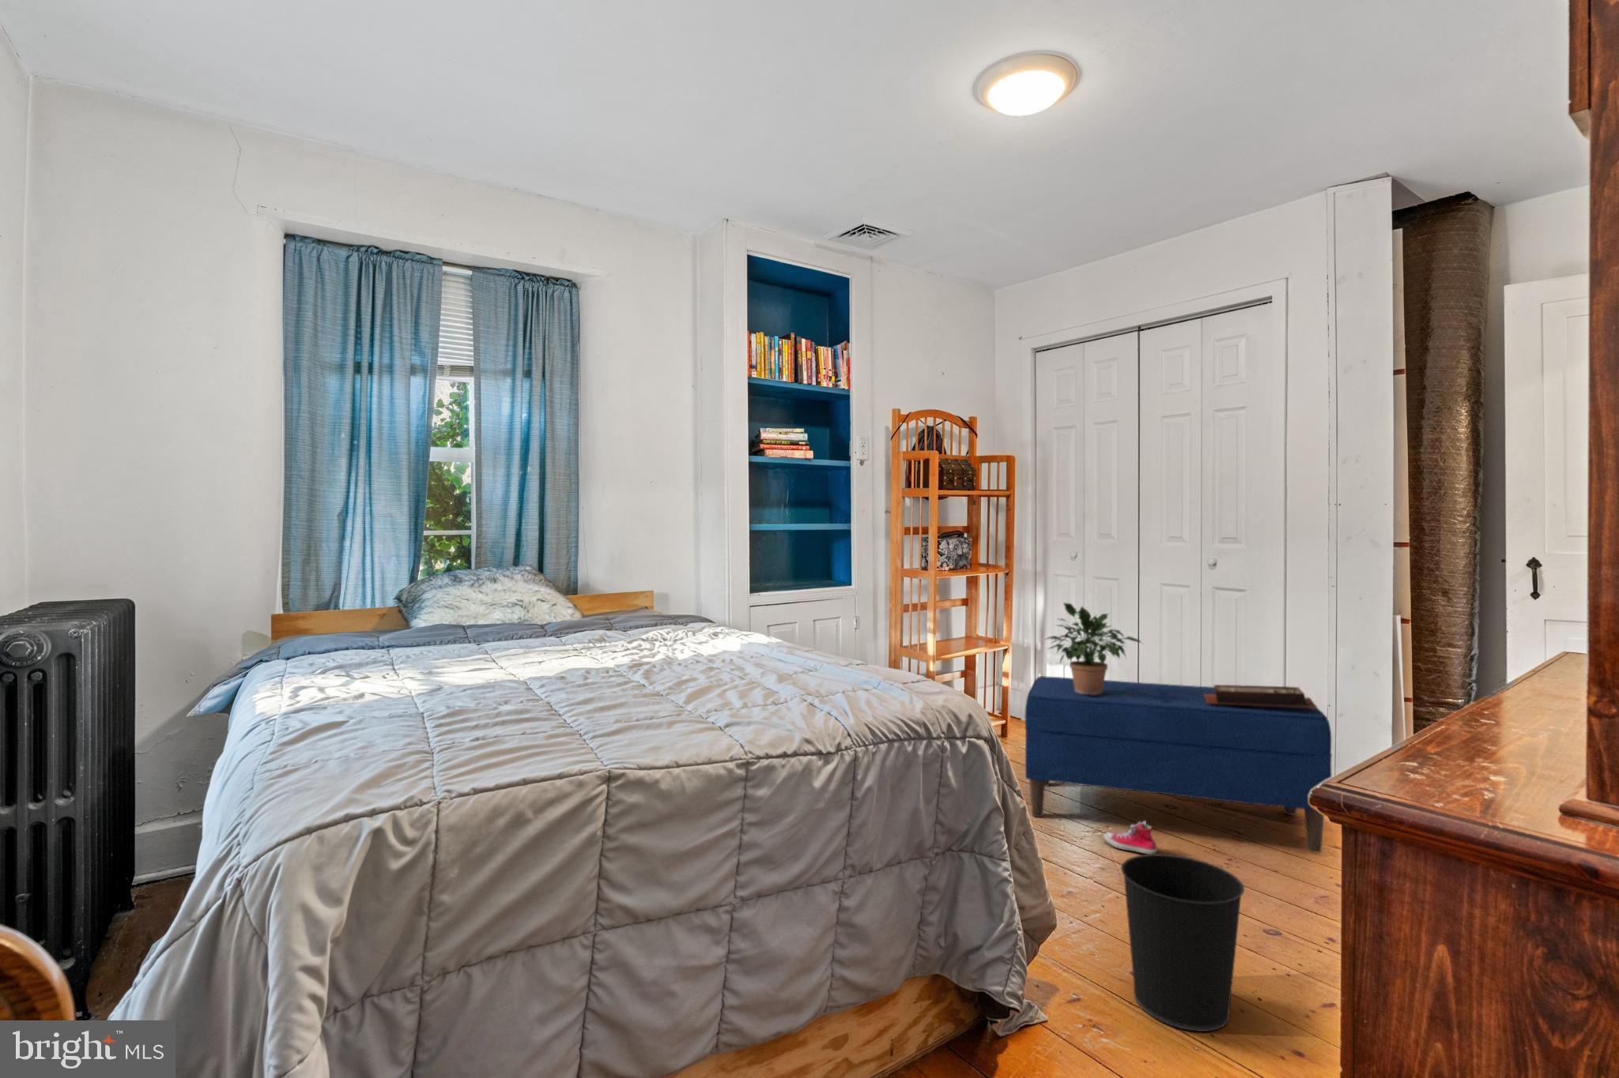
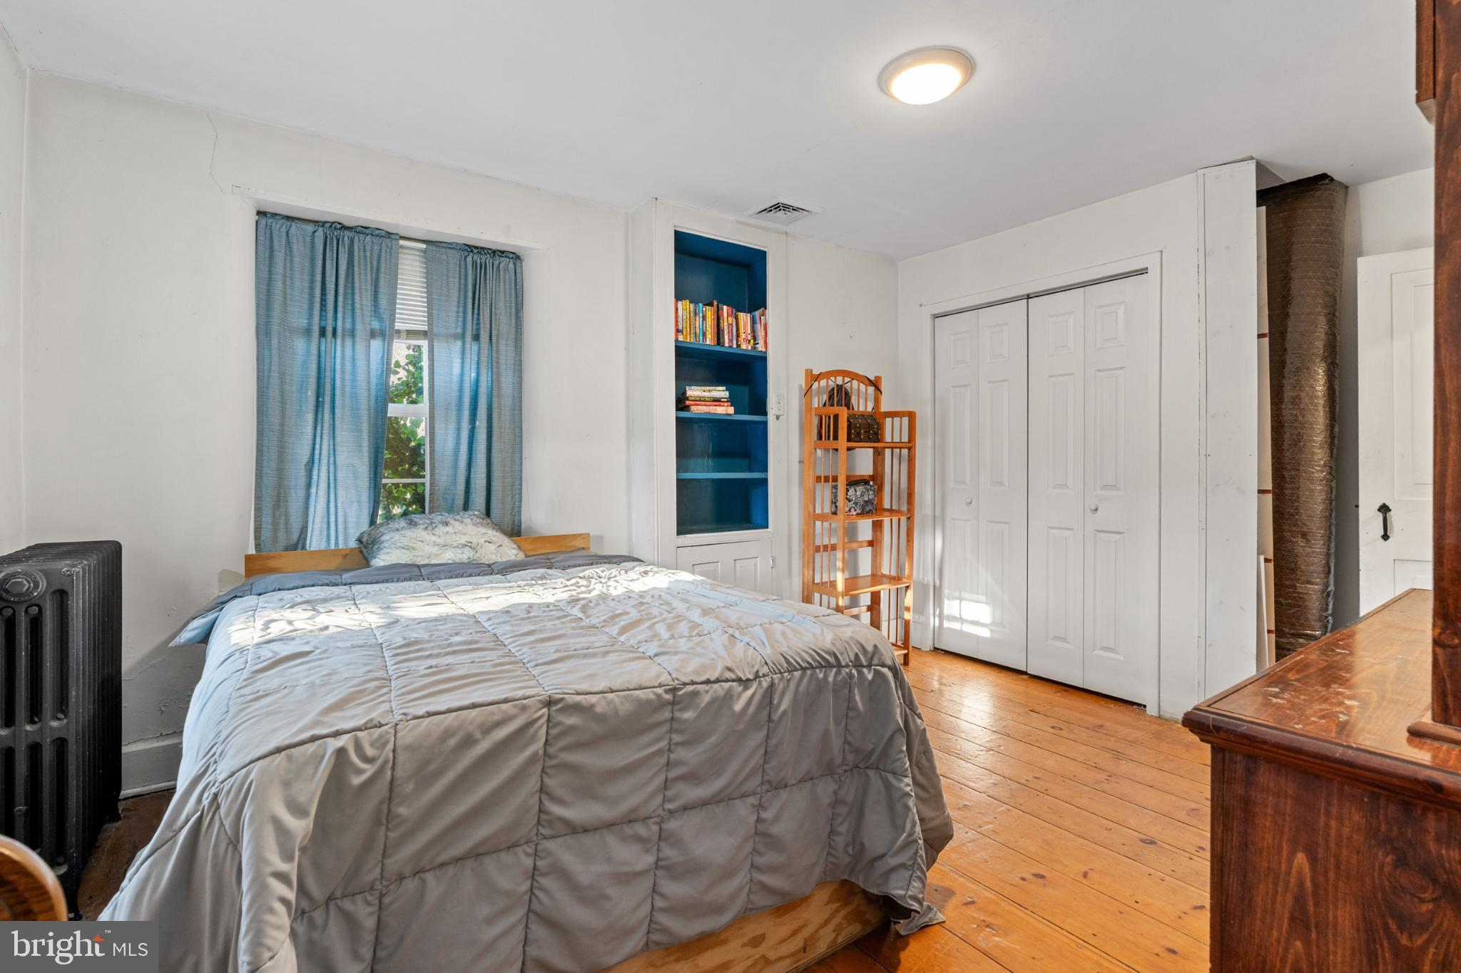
- wastebasket [1121,853,1245,1032]
- bench [1023,675,1333,854]
- decorative box [1204,683,1318,709]
- sneaker [1103,819,1158,854]
- potted plant [1042,602,1144,695]
